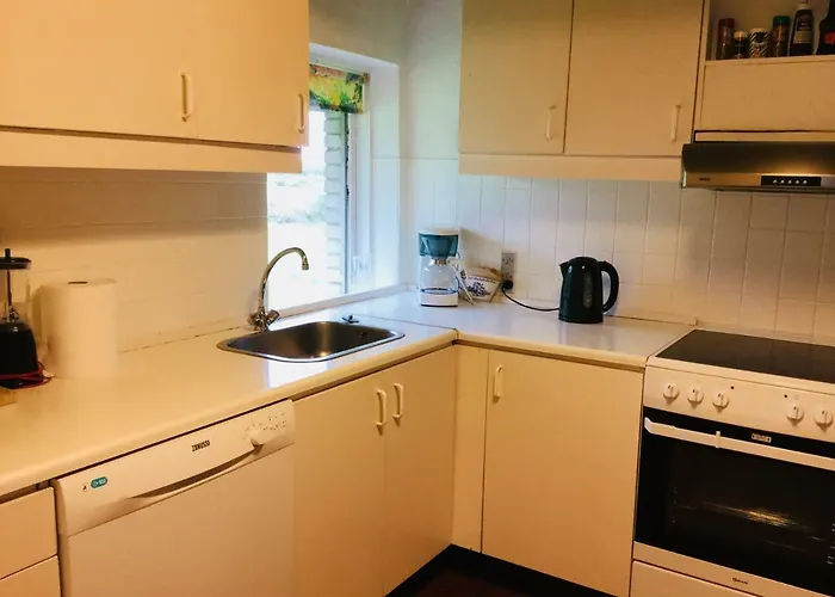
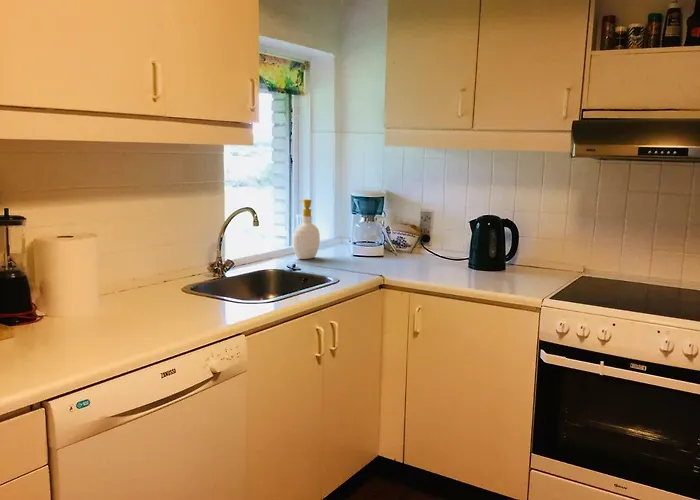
+ soap bottle [292,198,321,260]
